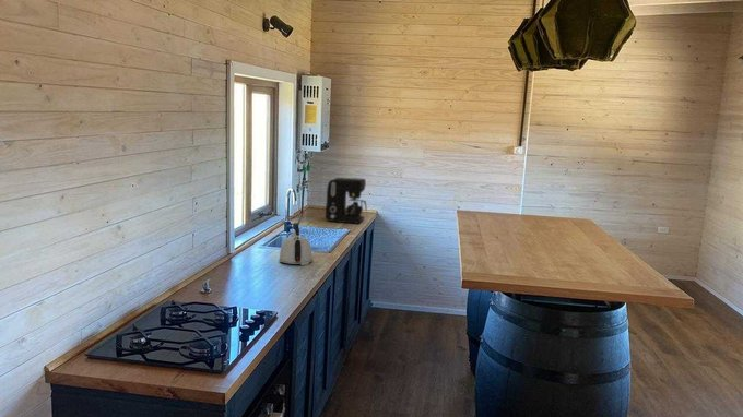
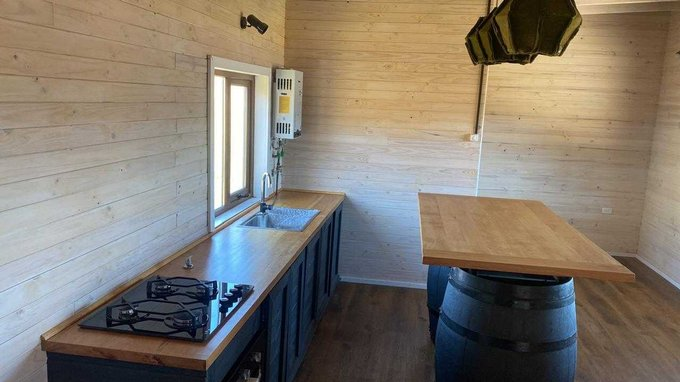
- coffee maker [325,177,368,225]
- kettle [279,222,314,266]
